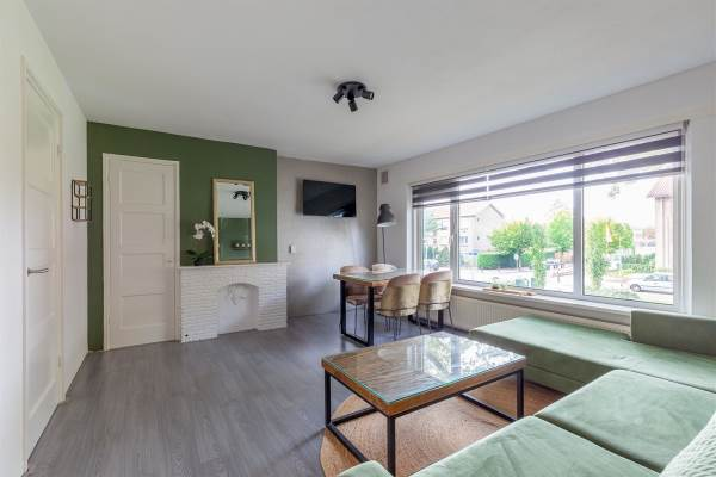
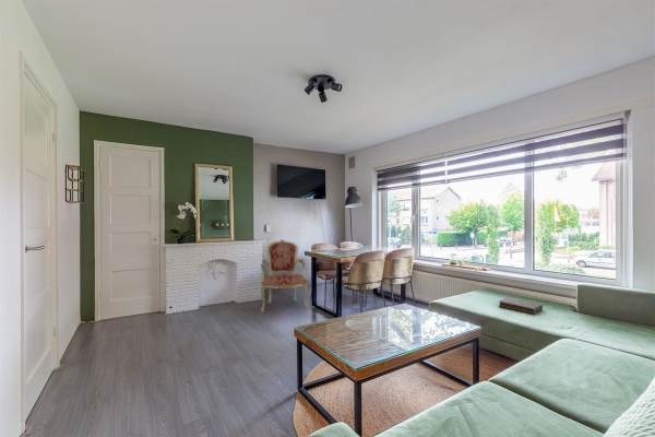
+ book [498,296,544,316]
+ armchair [260,239,309,314]
